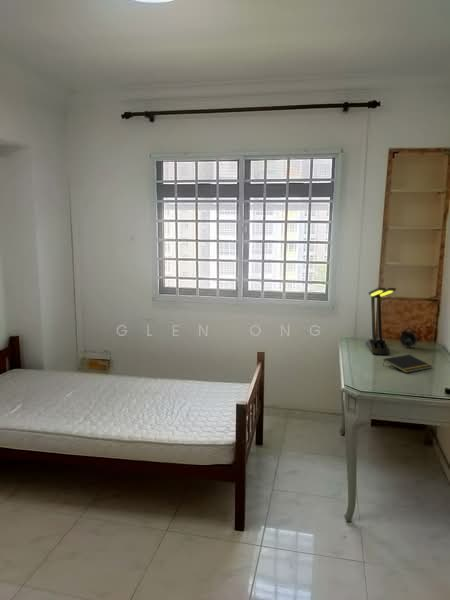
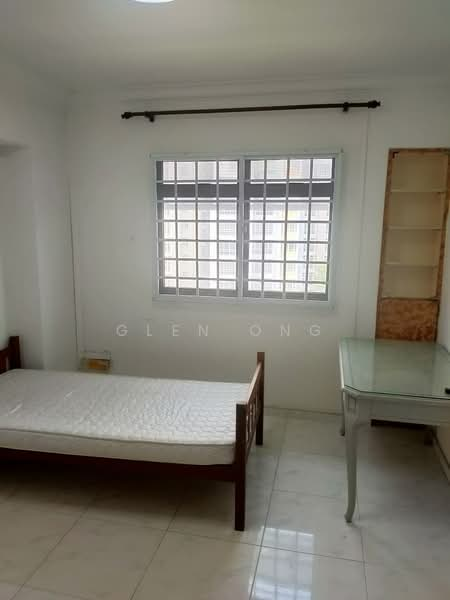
- notepad [382,354,433,374]
- alarm clock [399,326,419,349]
- desk lamp [365,287,397,356]
